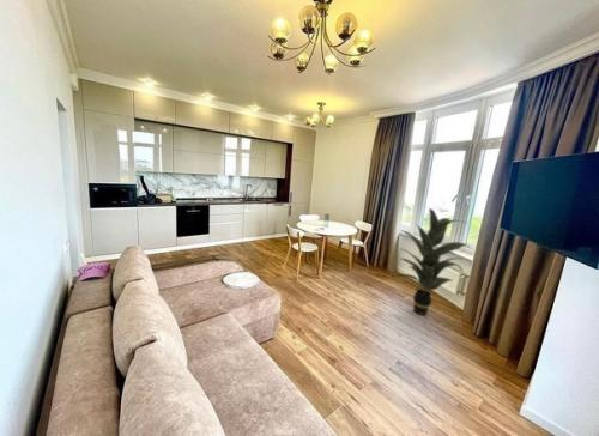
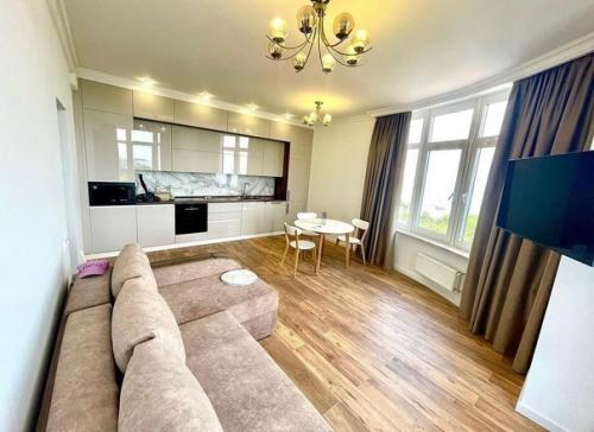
- indoor plant [394,207,473,316]
